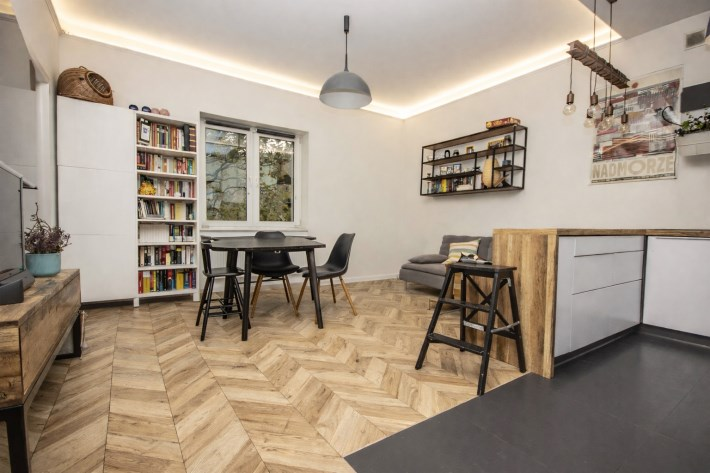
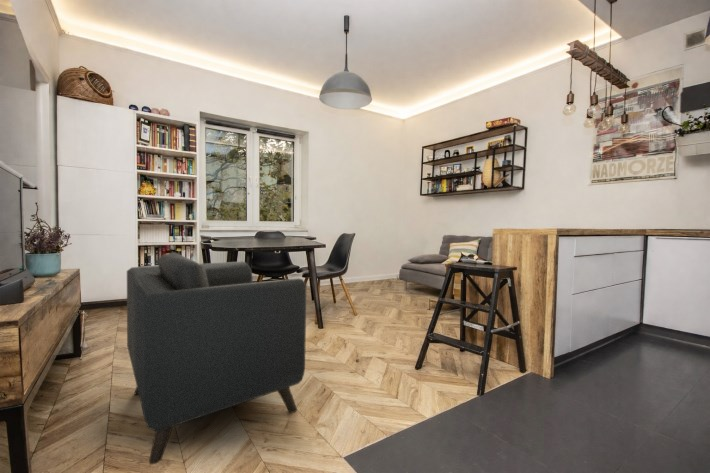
+ armchair [126,251,307,465]
